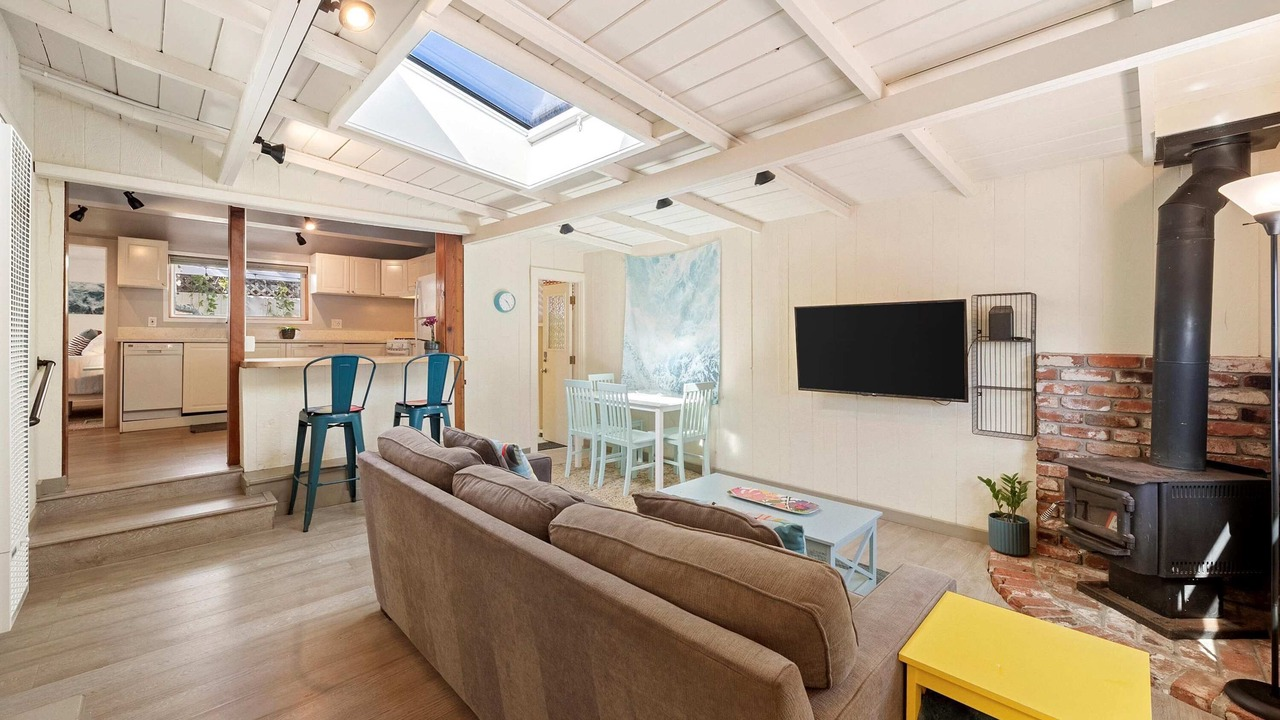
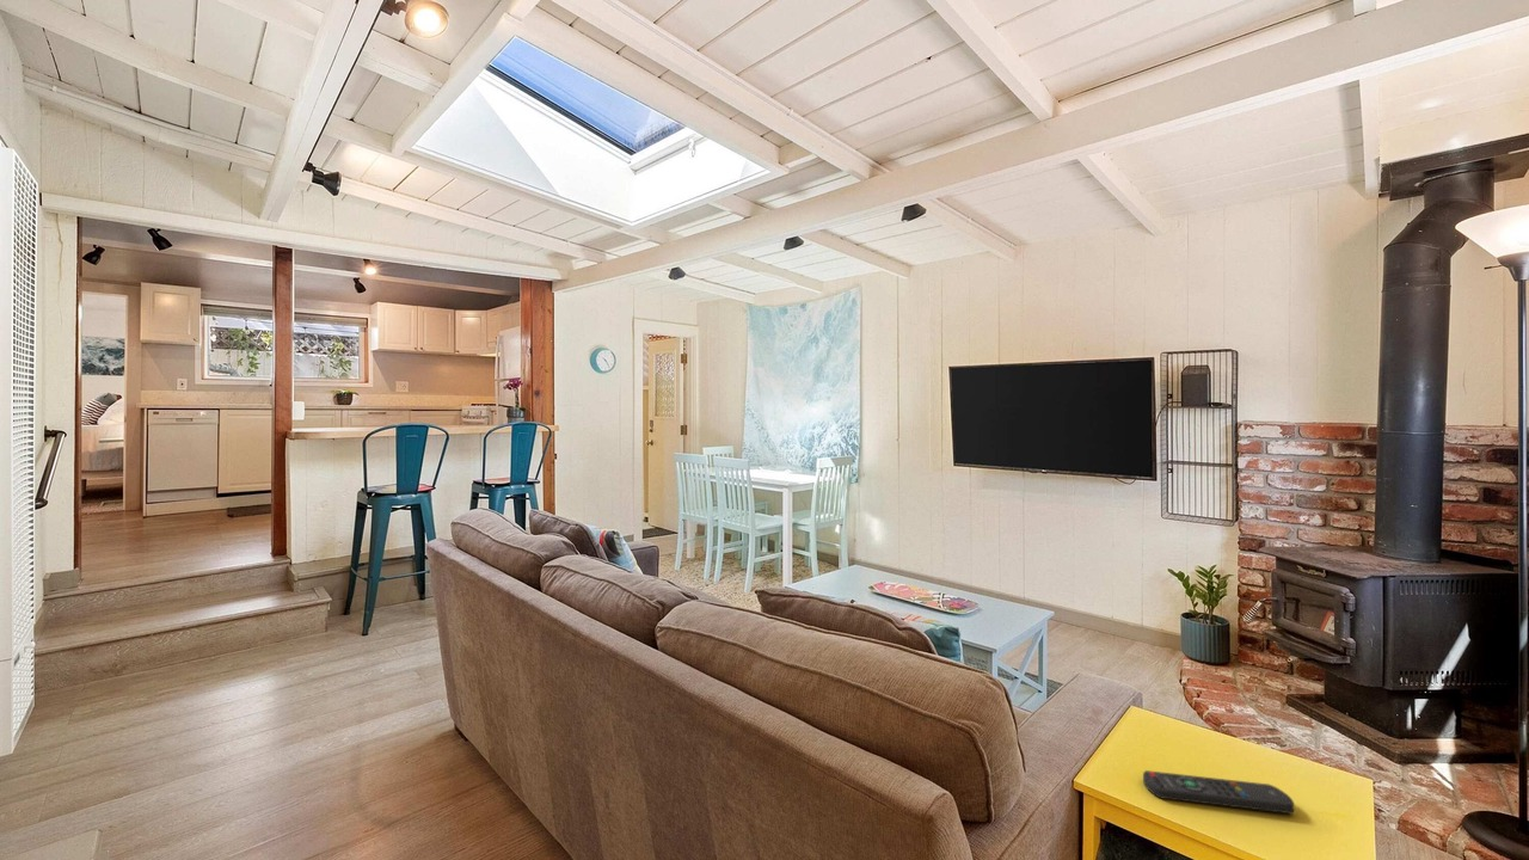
+ remote control [1142,769,1295,815]
